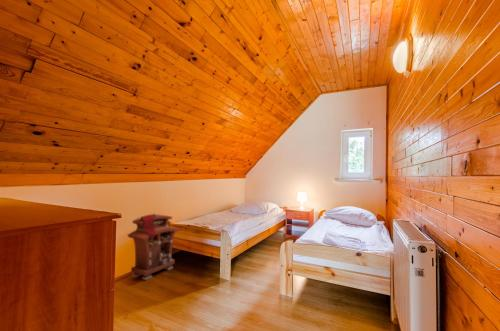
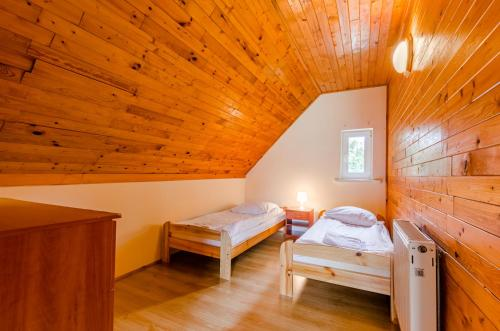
- nightstand [126,212,181,281]
